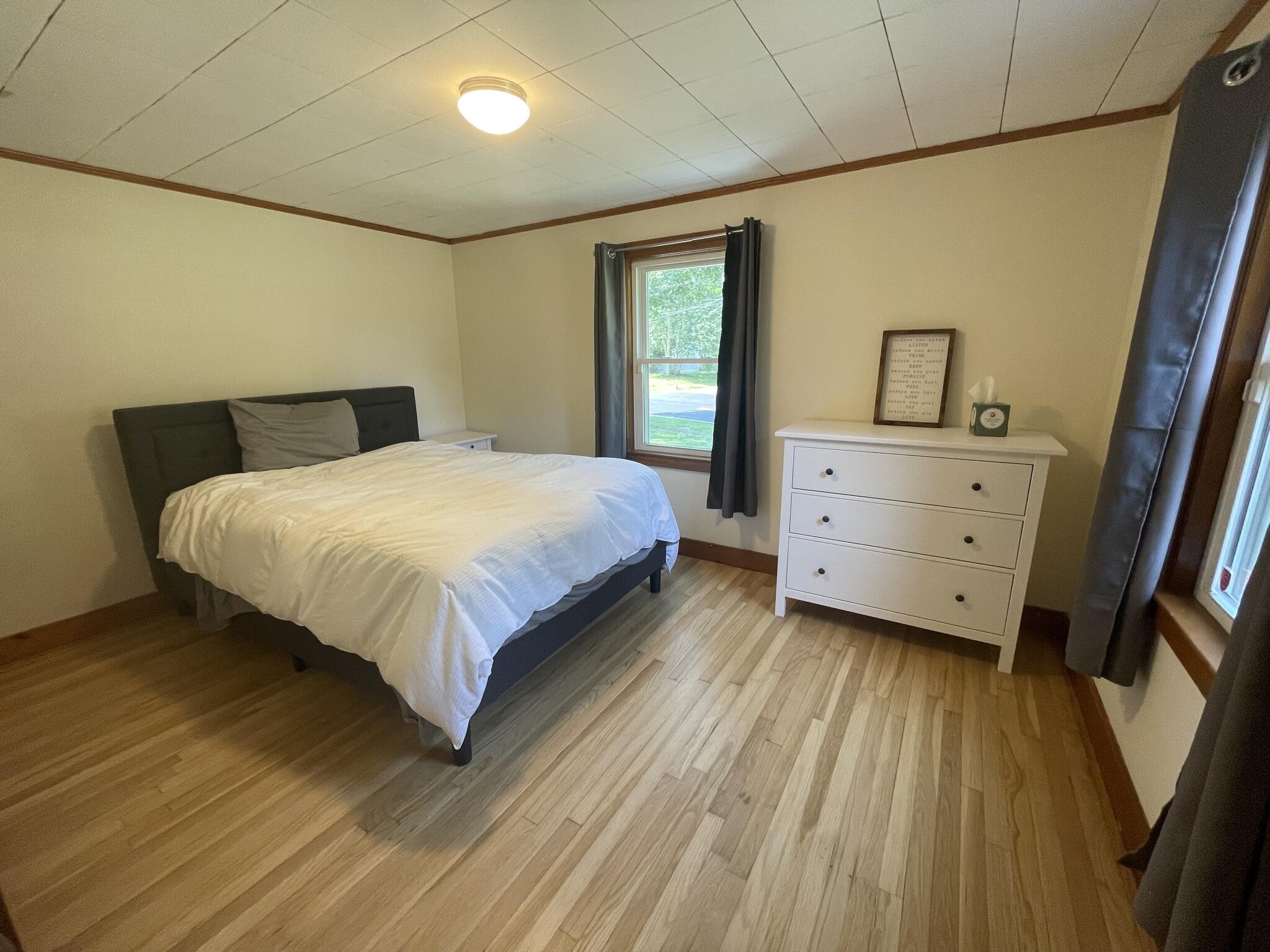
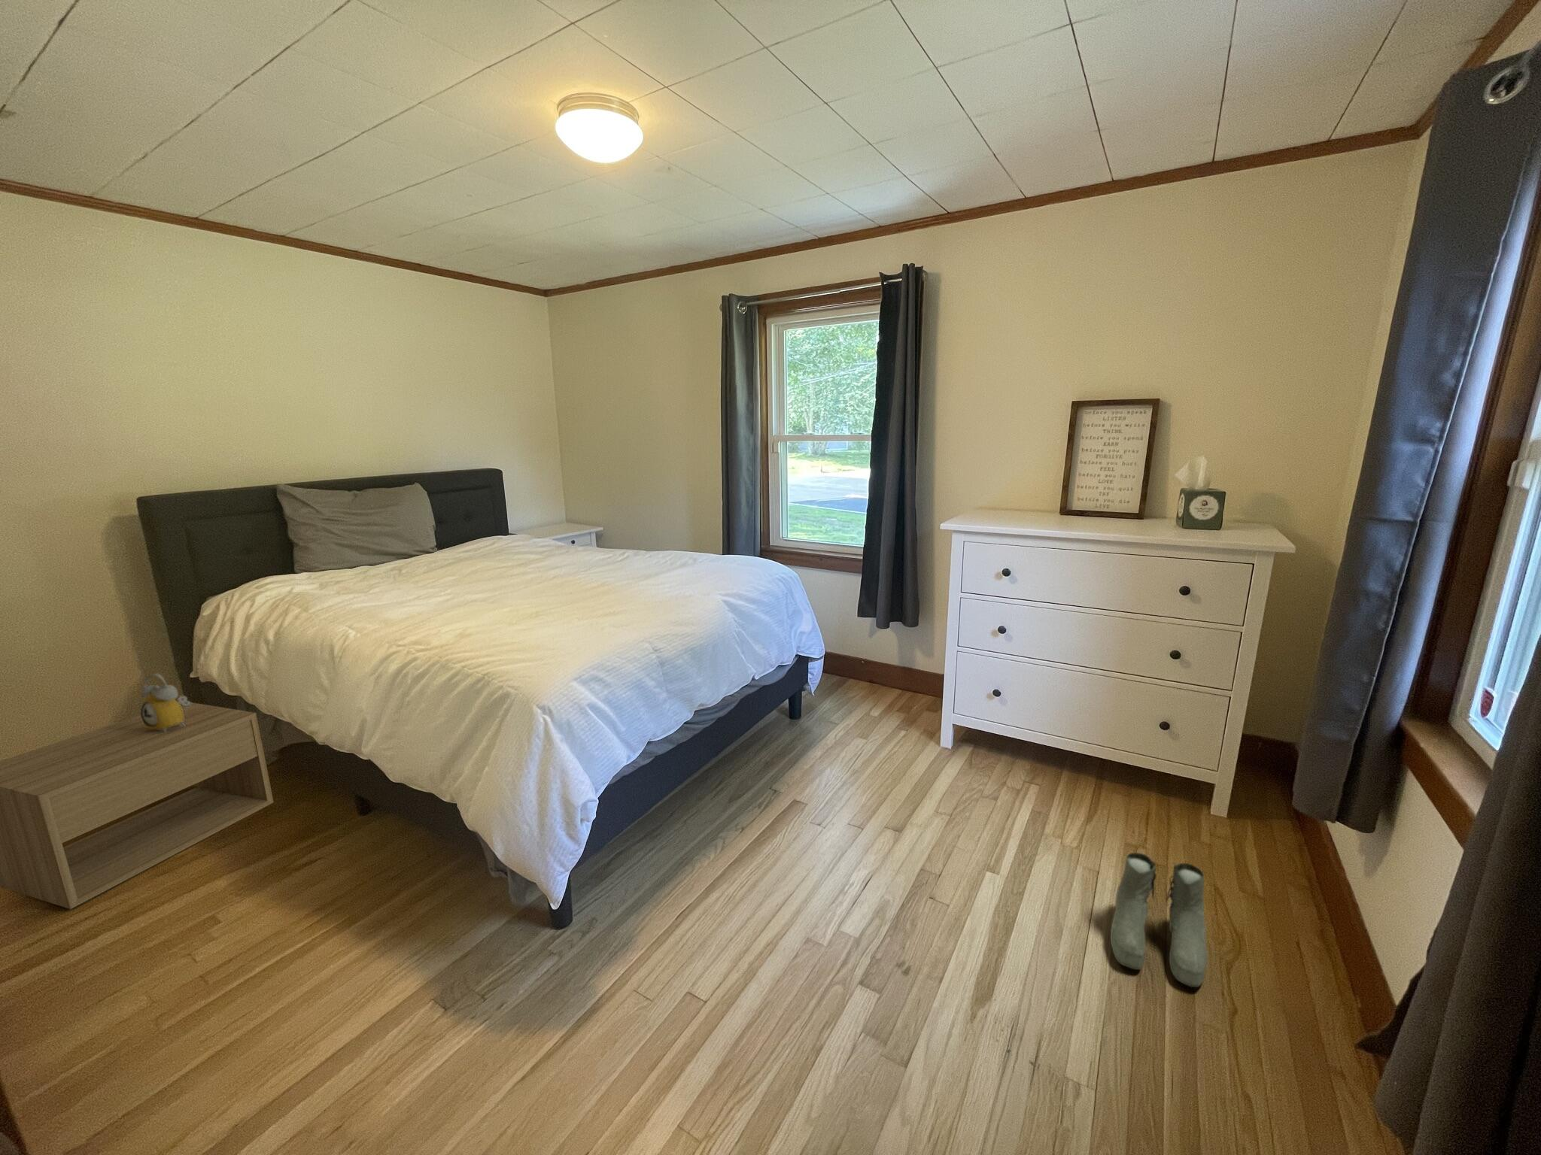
+ boots [1110,852,1207,988]
+ nightstand [0,701,274,910]
+ alarm clock [140,673,192,732]
